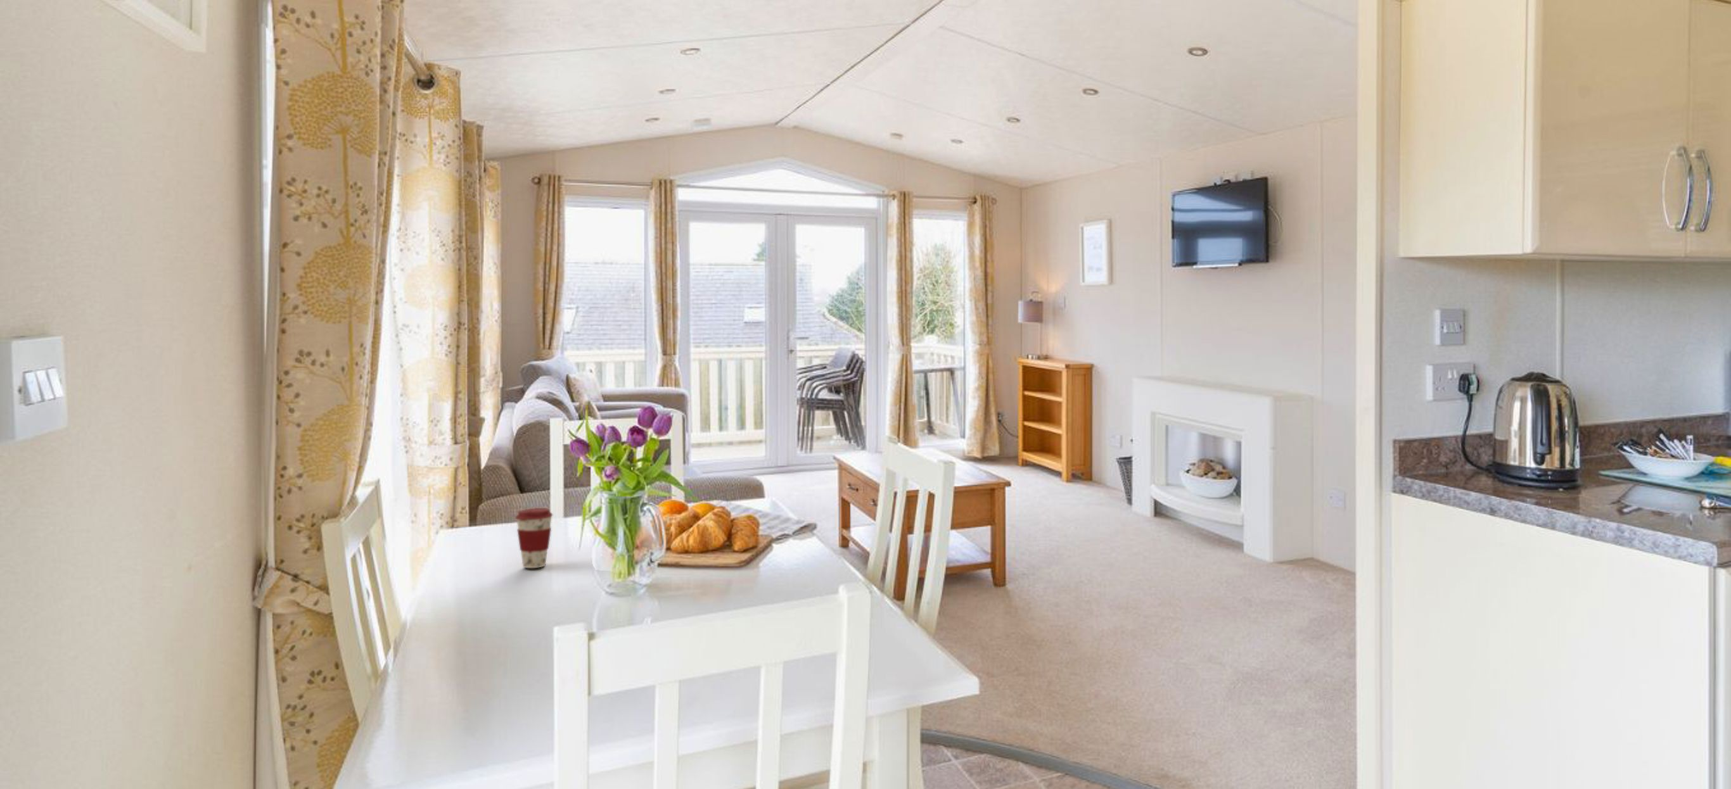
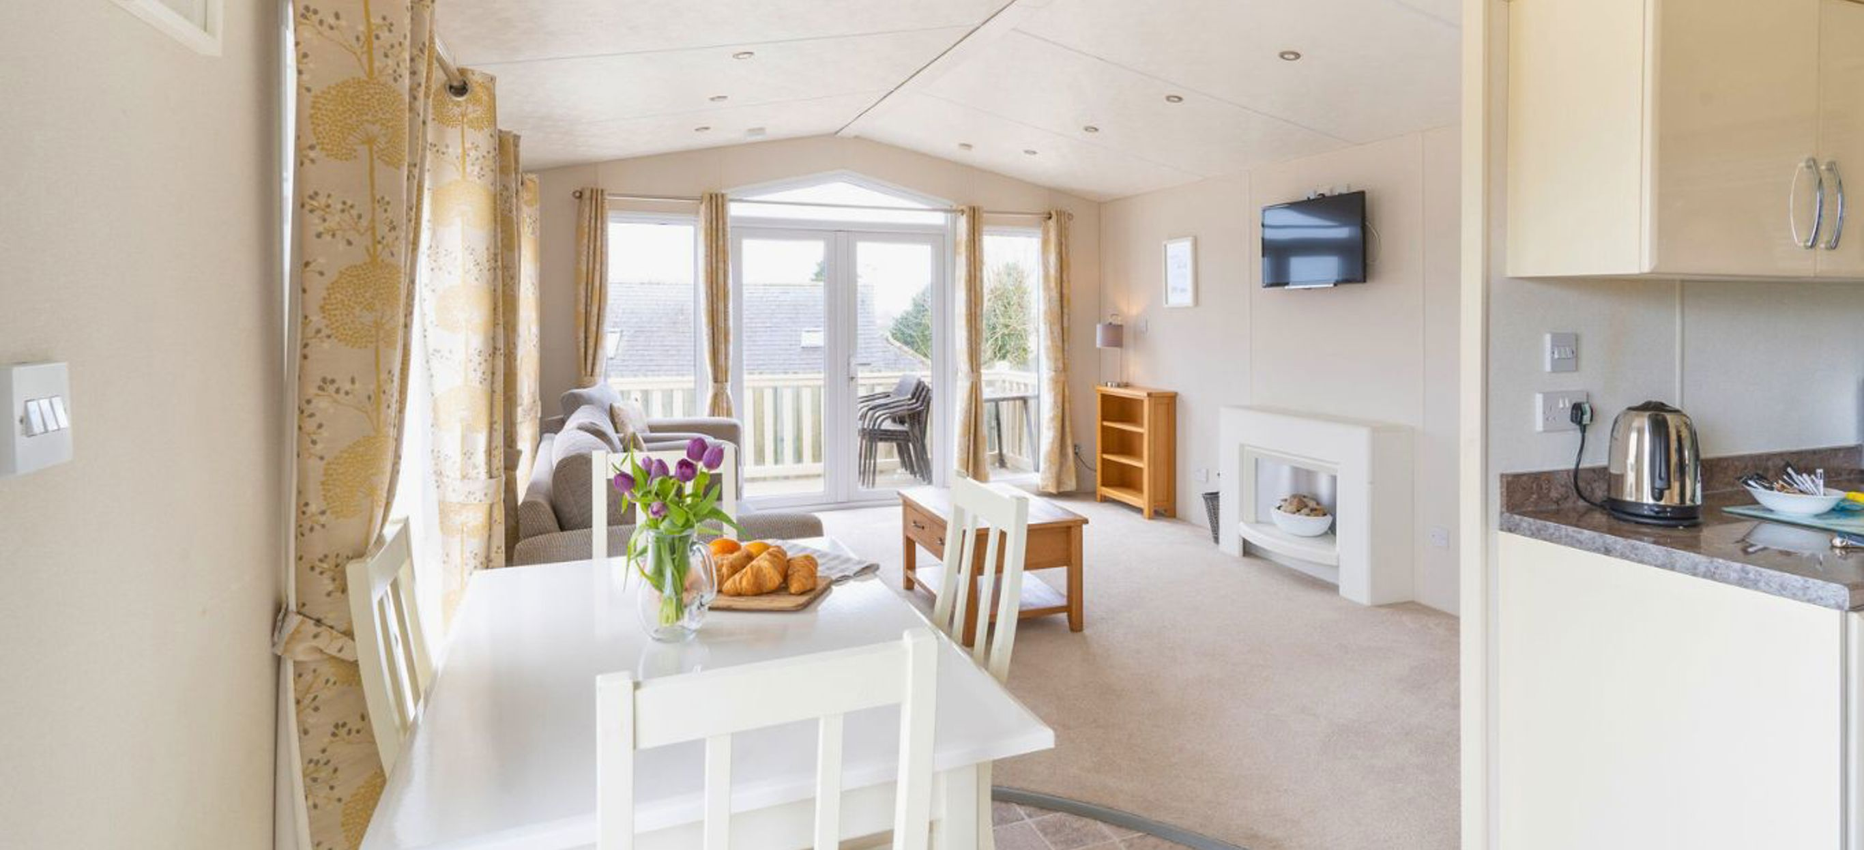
- coffee cup [514,508,553,568]
